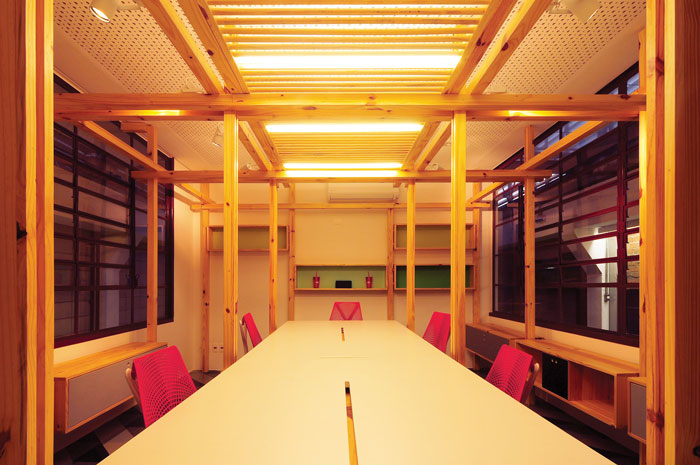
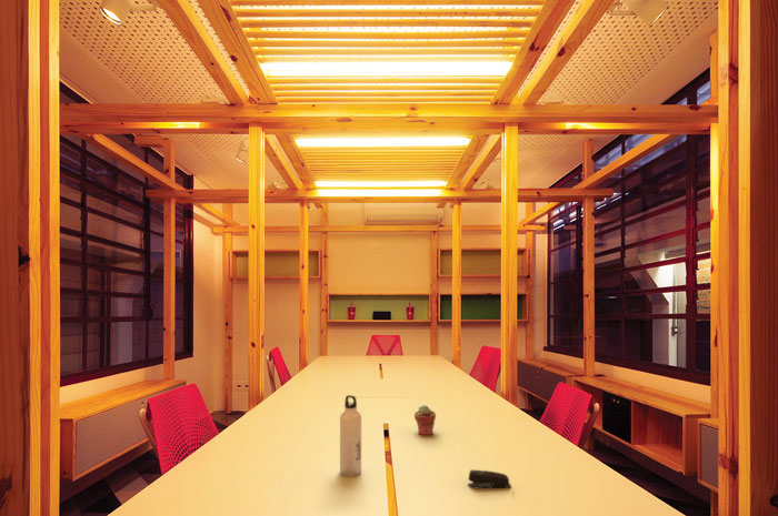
+ potted succulent [413,404,437,436]
+ water bottle [339,394,362,478]
+ stapler [467,469,512,490]
